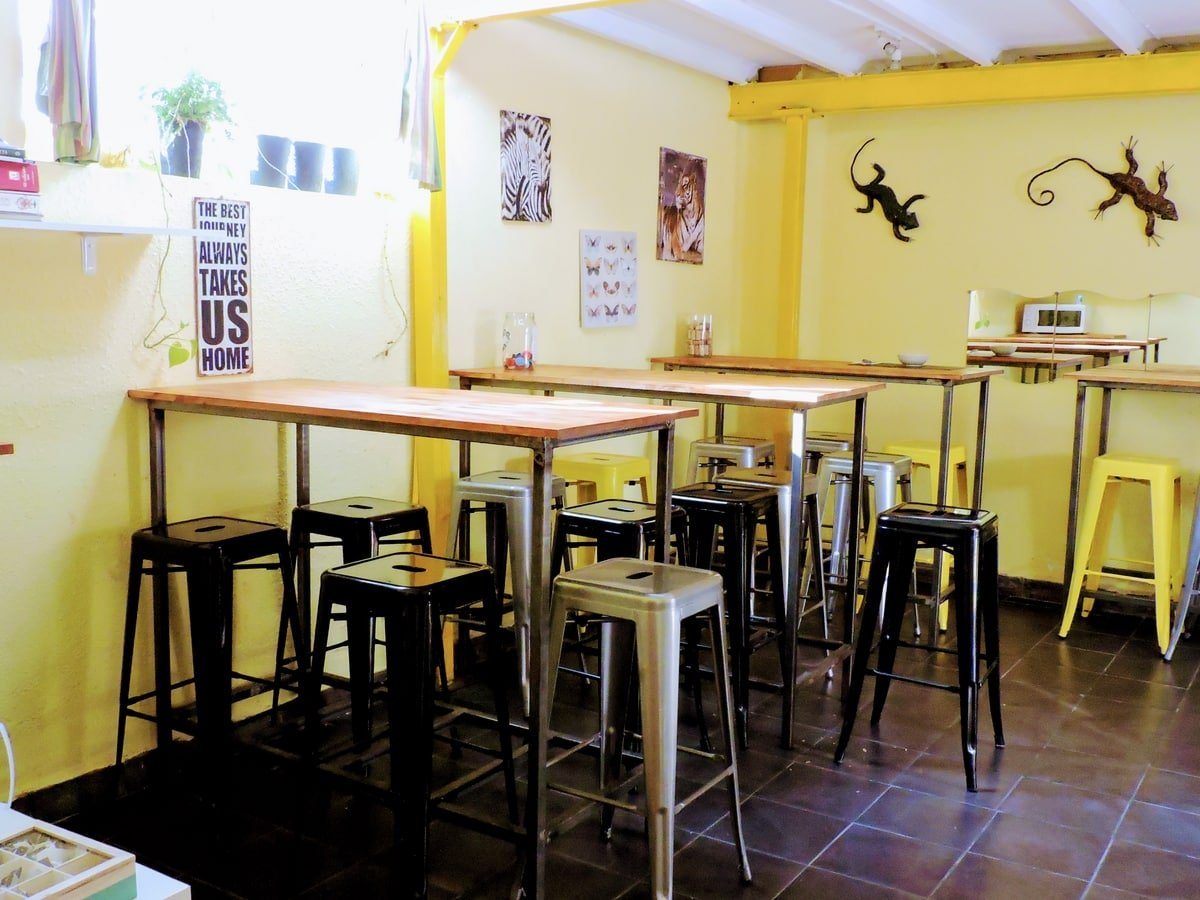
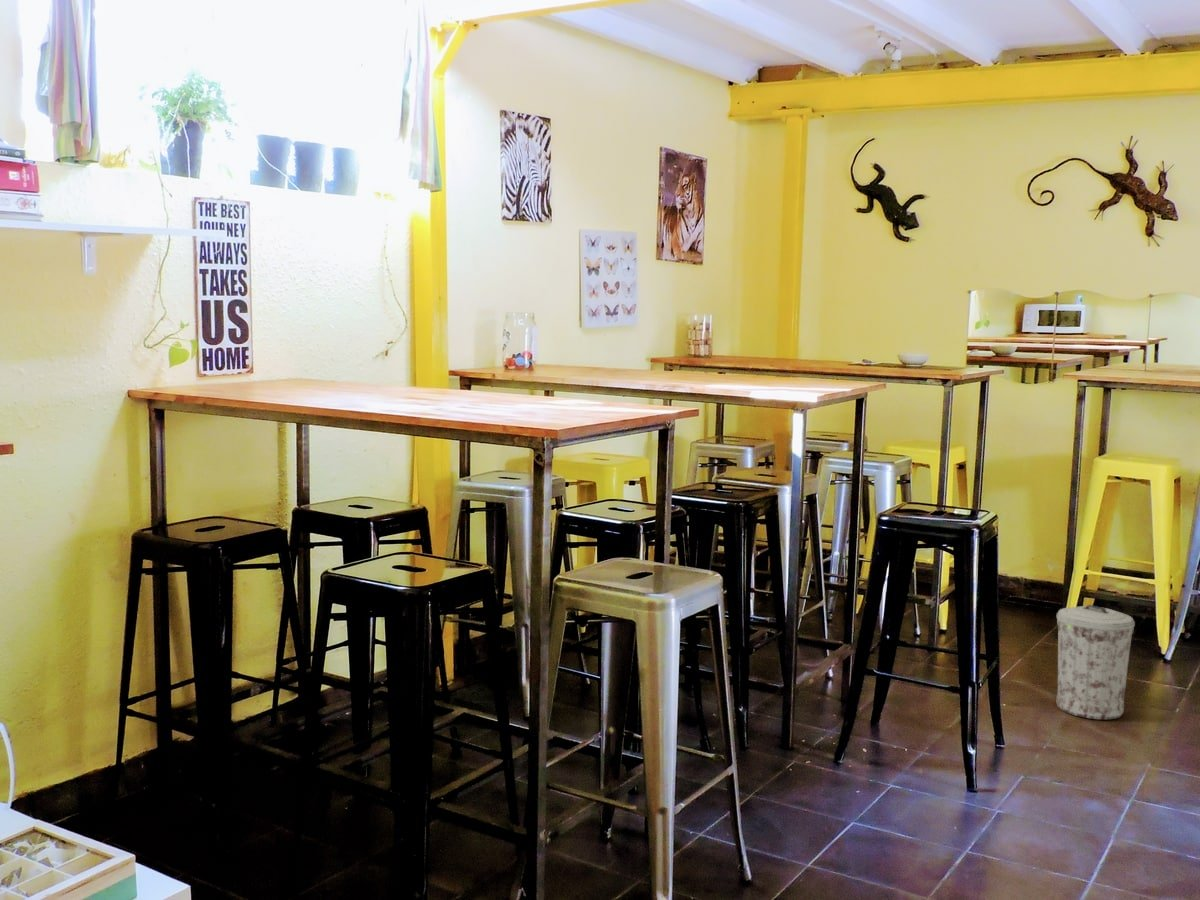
+ trash can [1056,604,1136,720]
